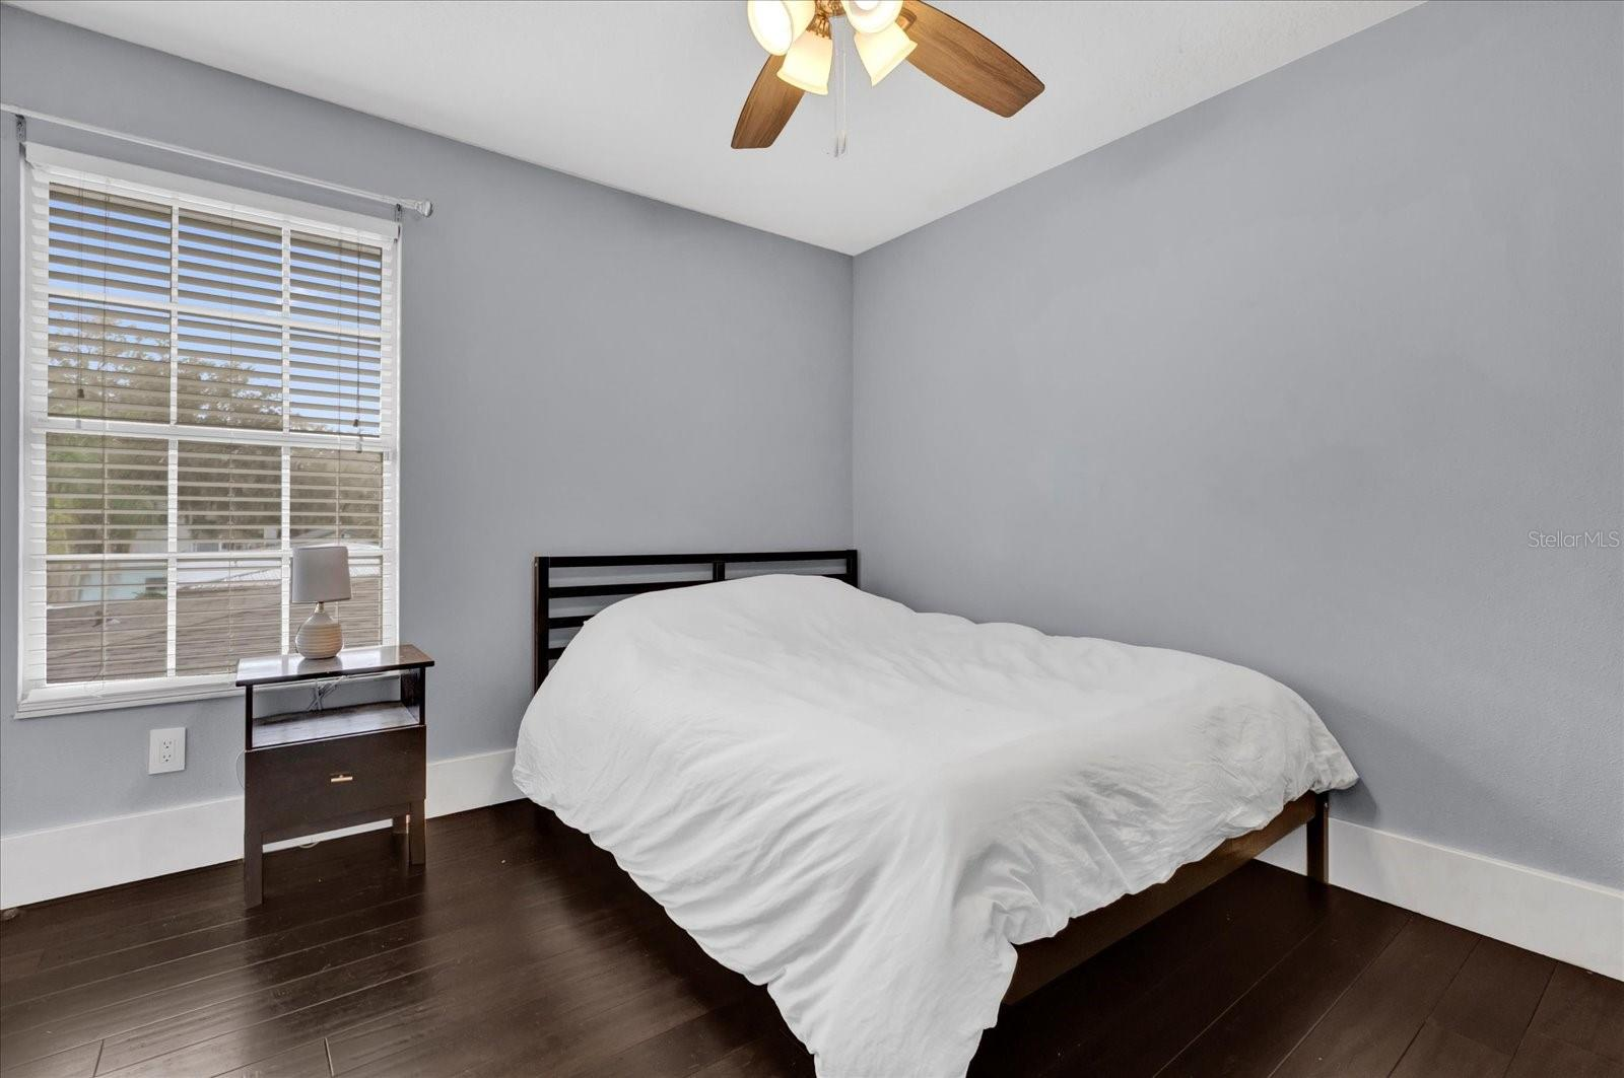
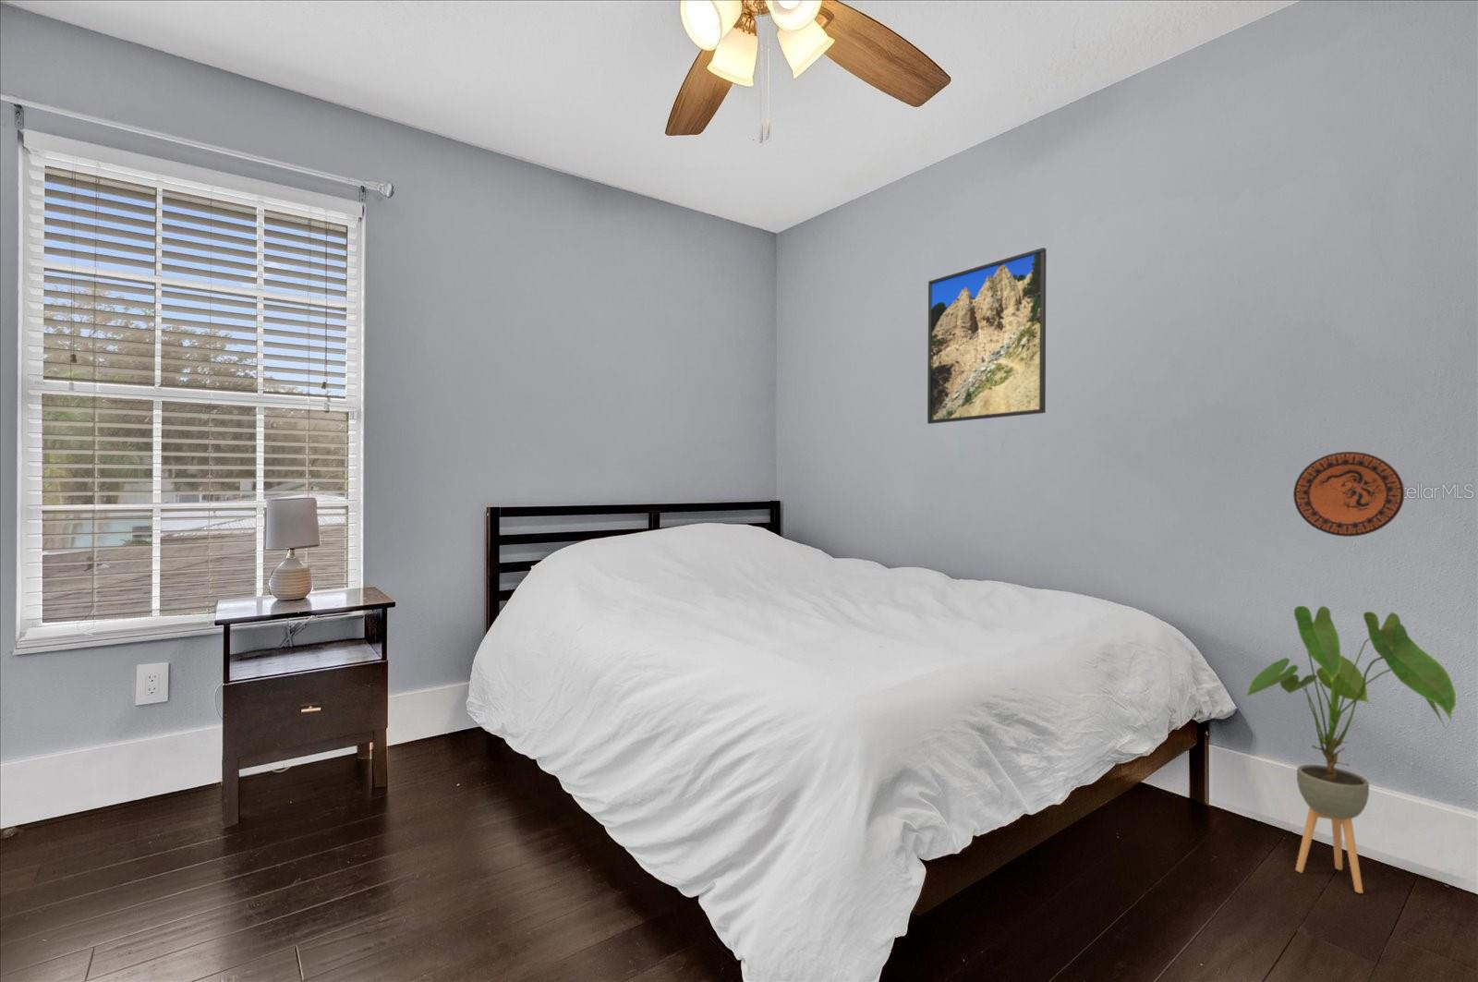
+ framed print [927,247,1047,425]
+ house plant [1241,605,1457,894]
+ decorative plate [1293,450,1405,538]
